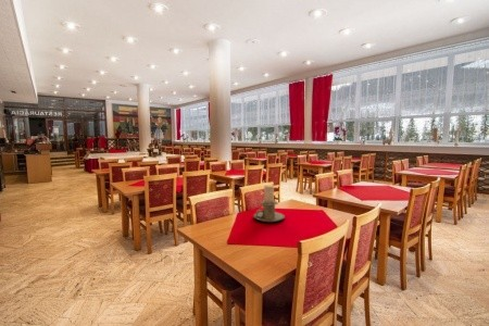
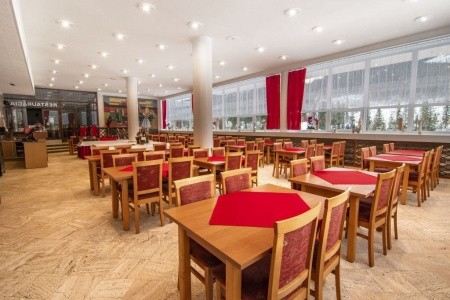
- candle holder [252,184,286,223]
